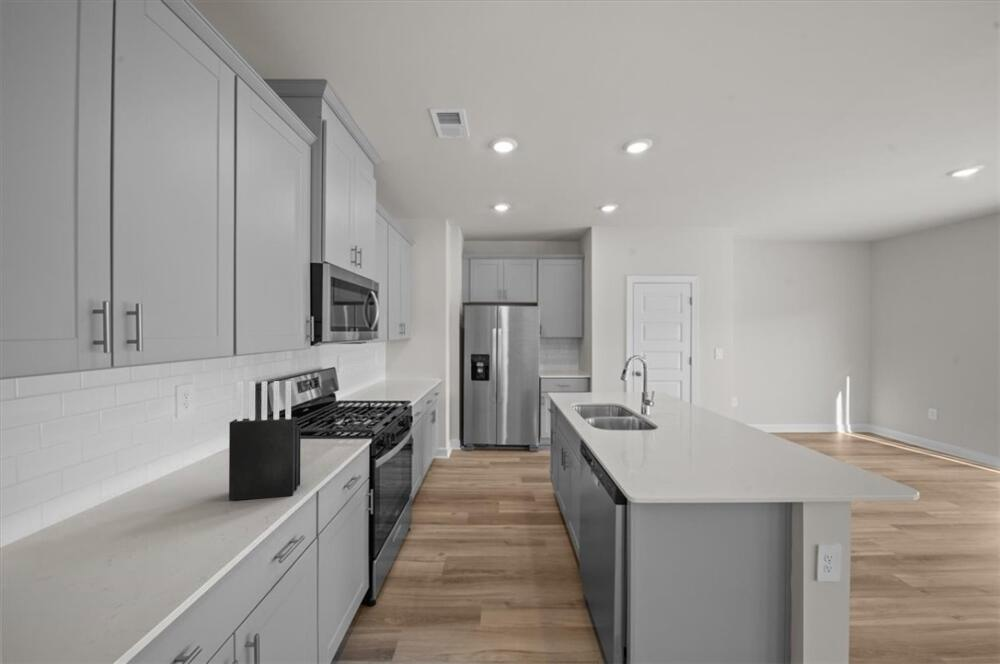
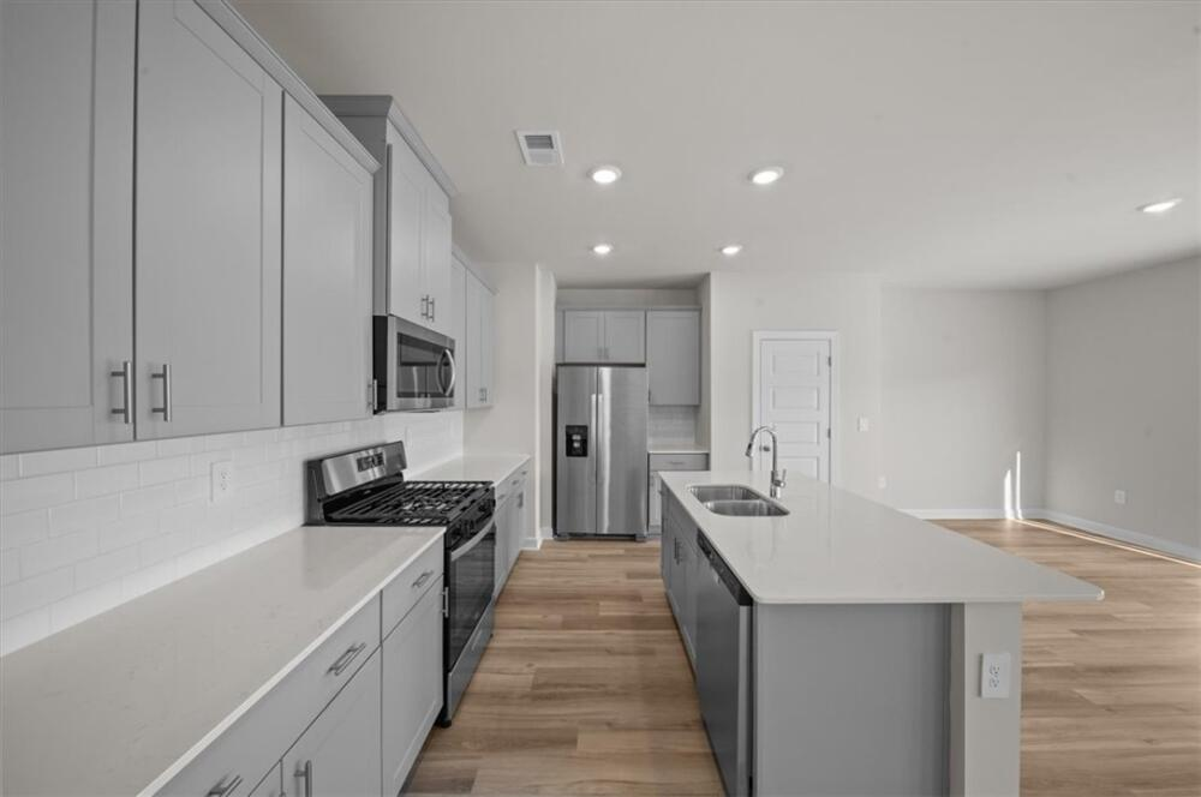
- knife block [228,380,302,501]
